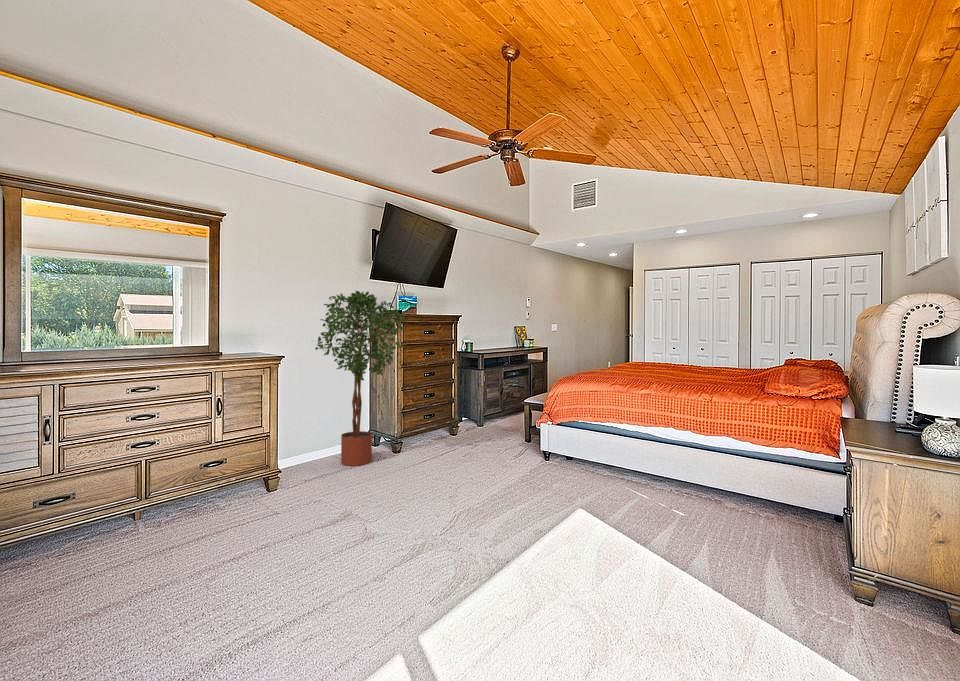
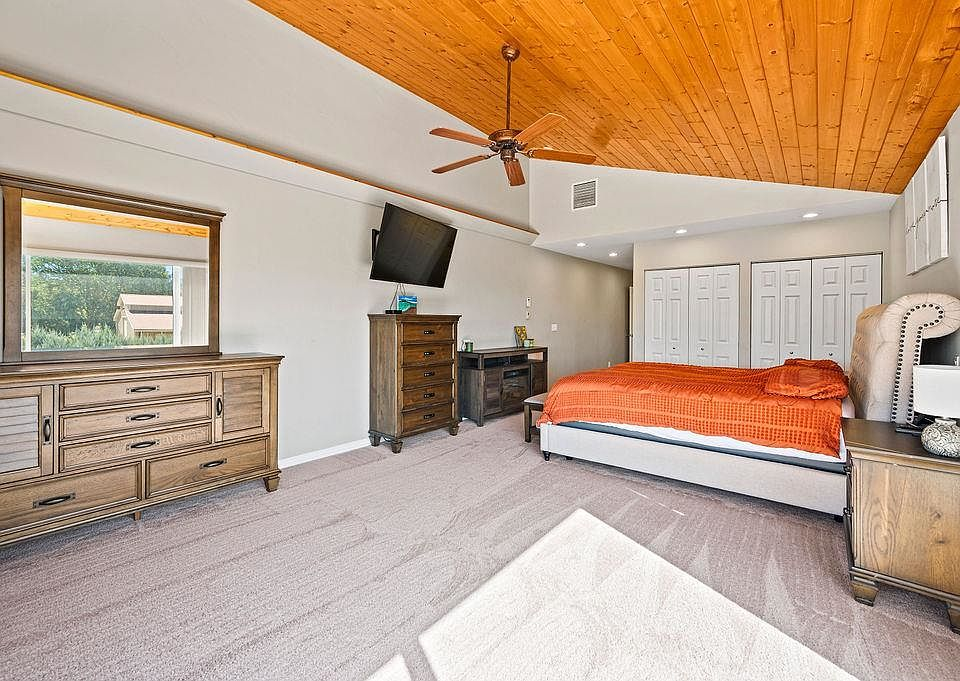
- potted tree [314,289,408,467]
